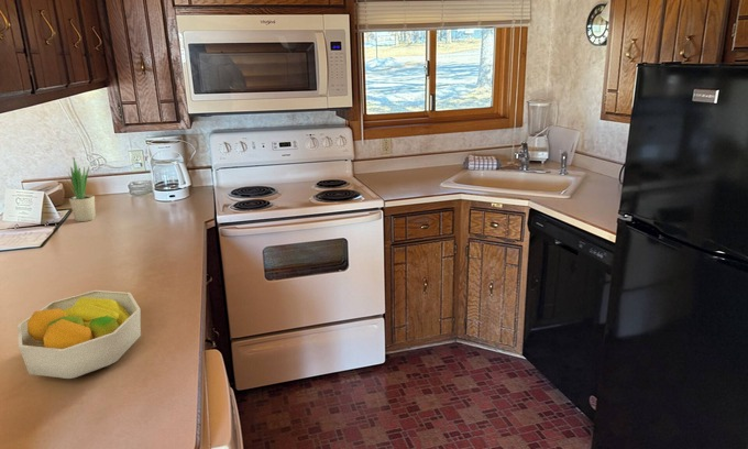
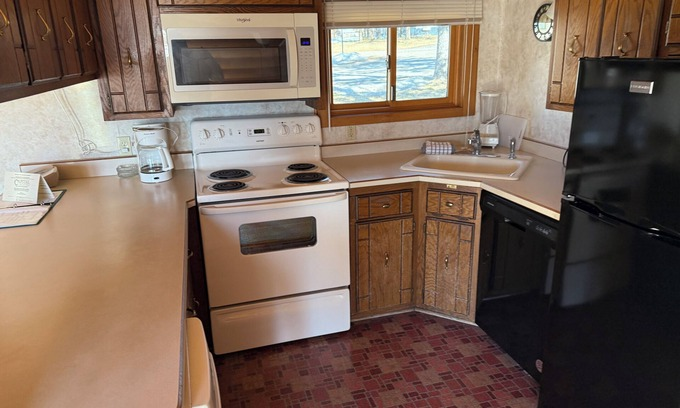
- fruit bowl [16,289,142,380]
- potted plant [65,157,97,222]
